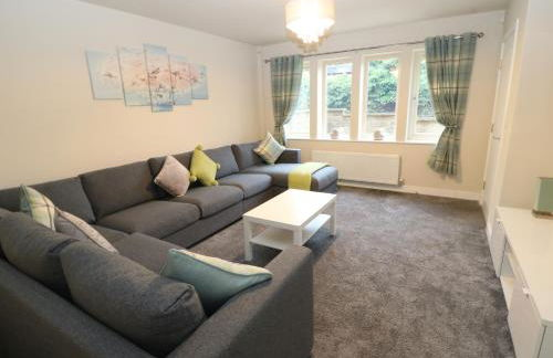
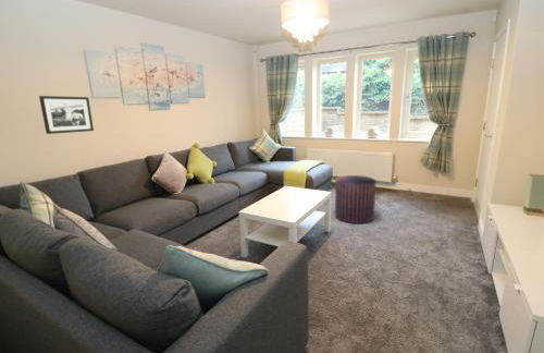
+ stool [334,174,378,224]
+ picture frame [38,95,95,135]
